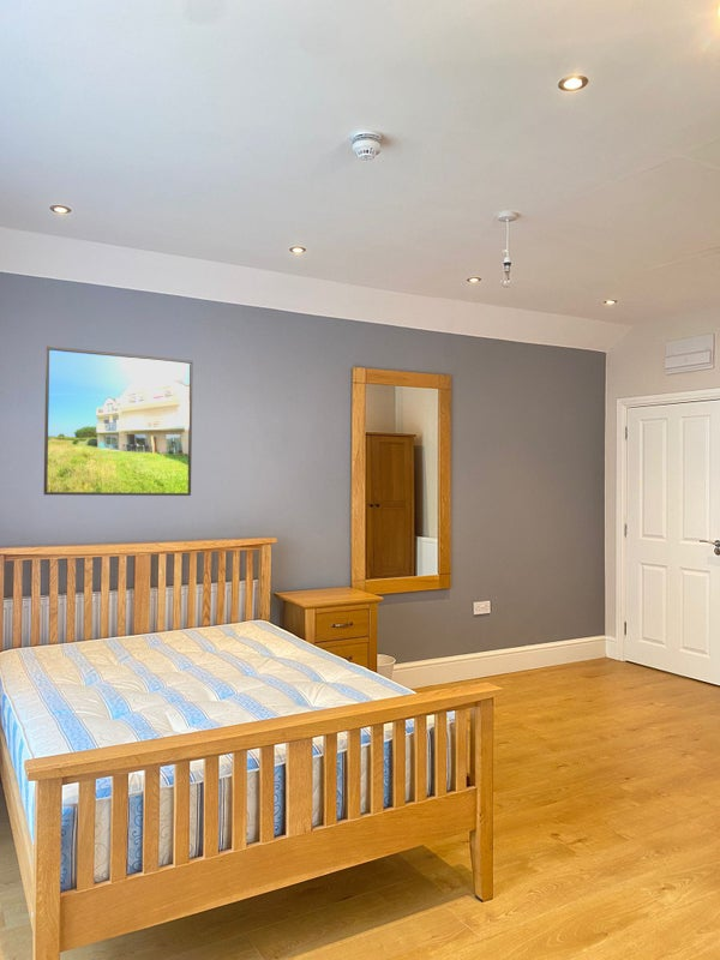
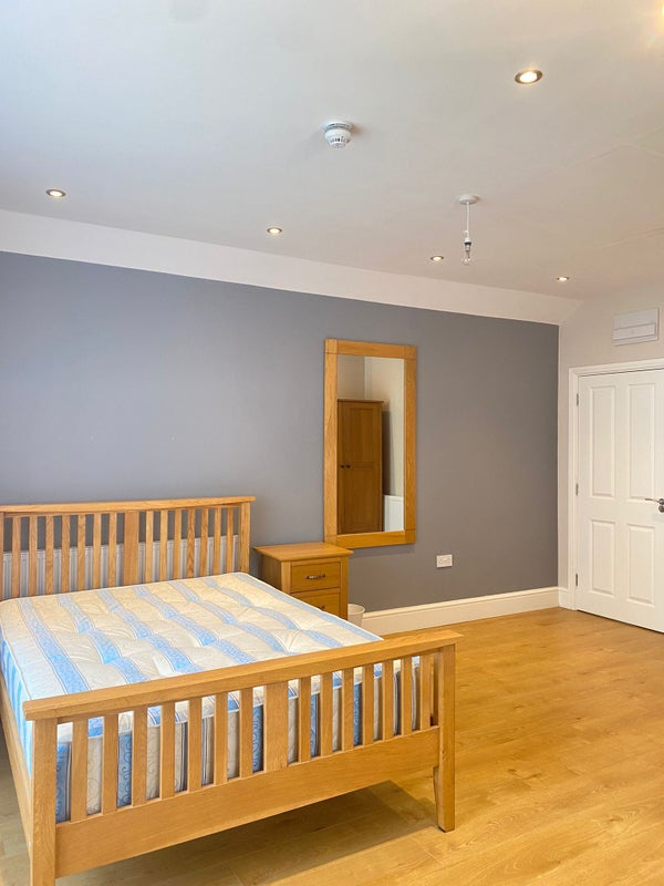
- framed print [42,346,193,497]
